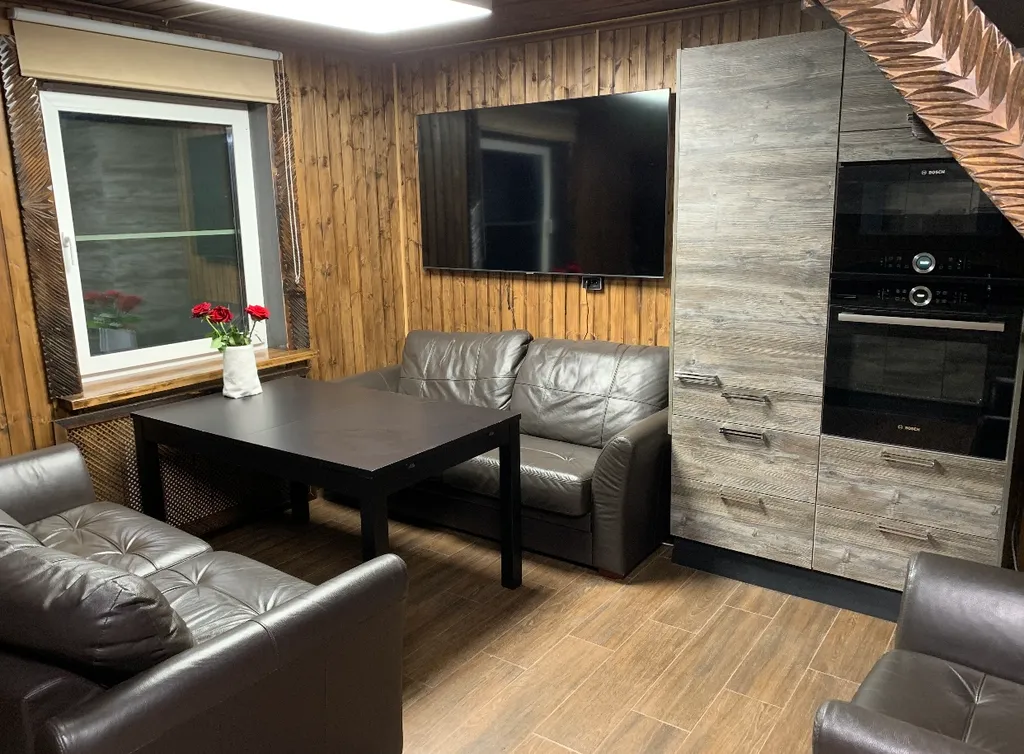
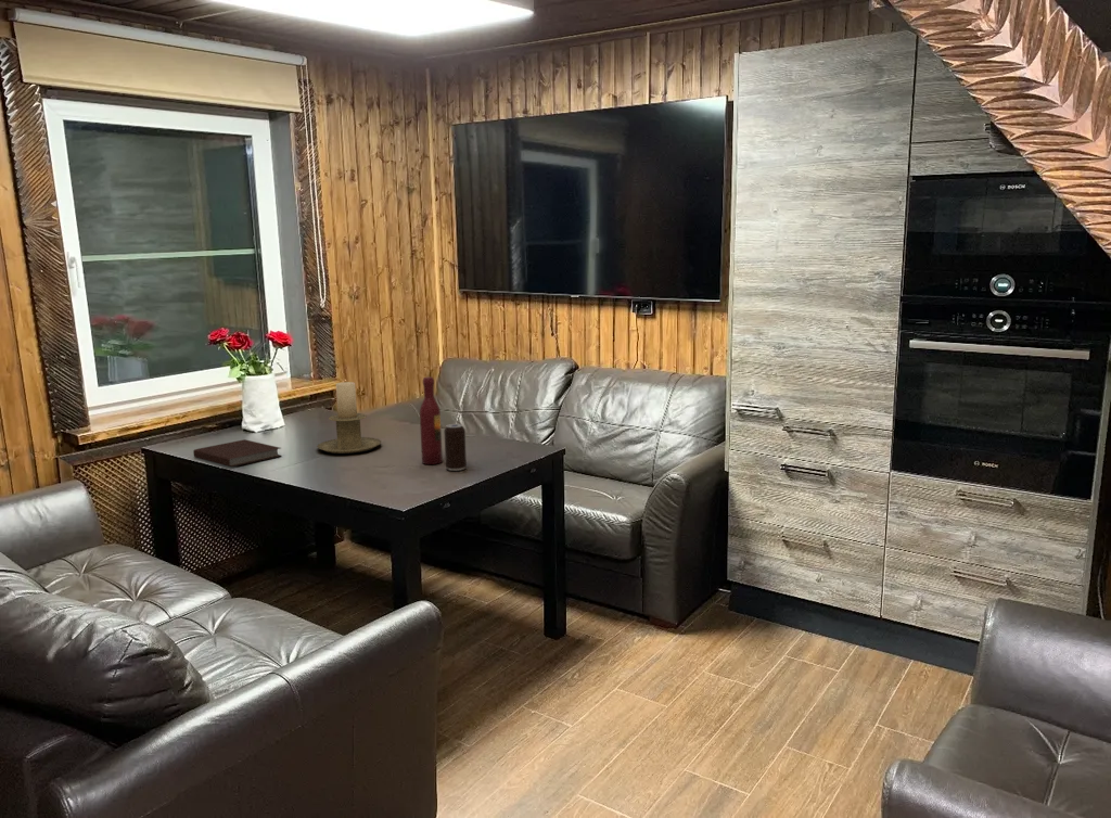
+ notebook [192,438,282,468]
+ candle holder [316,381,382,455]
+ beverage can [443,423,468,472]
+ wine bottle [419,376,444,465]
